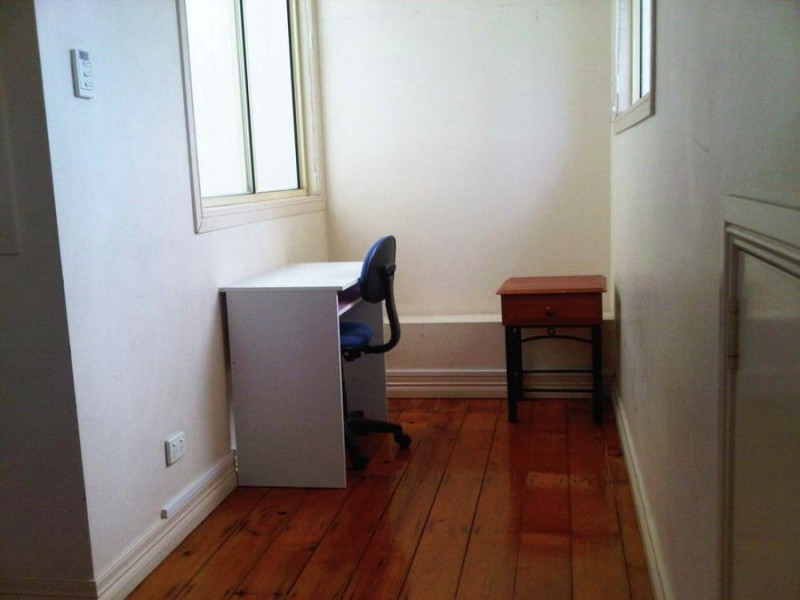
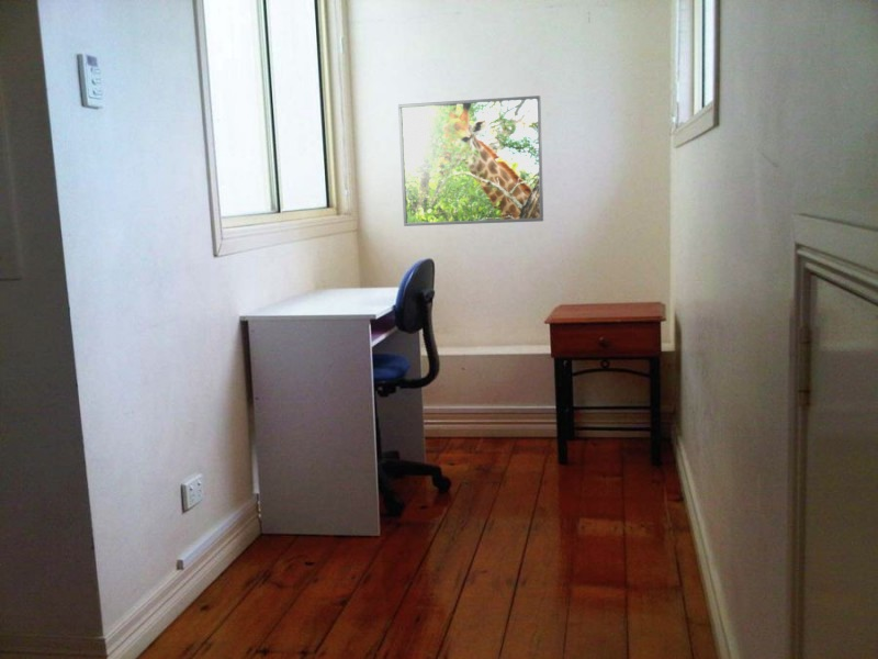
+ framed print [397,94,544,227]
